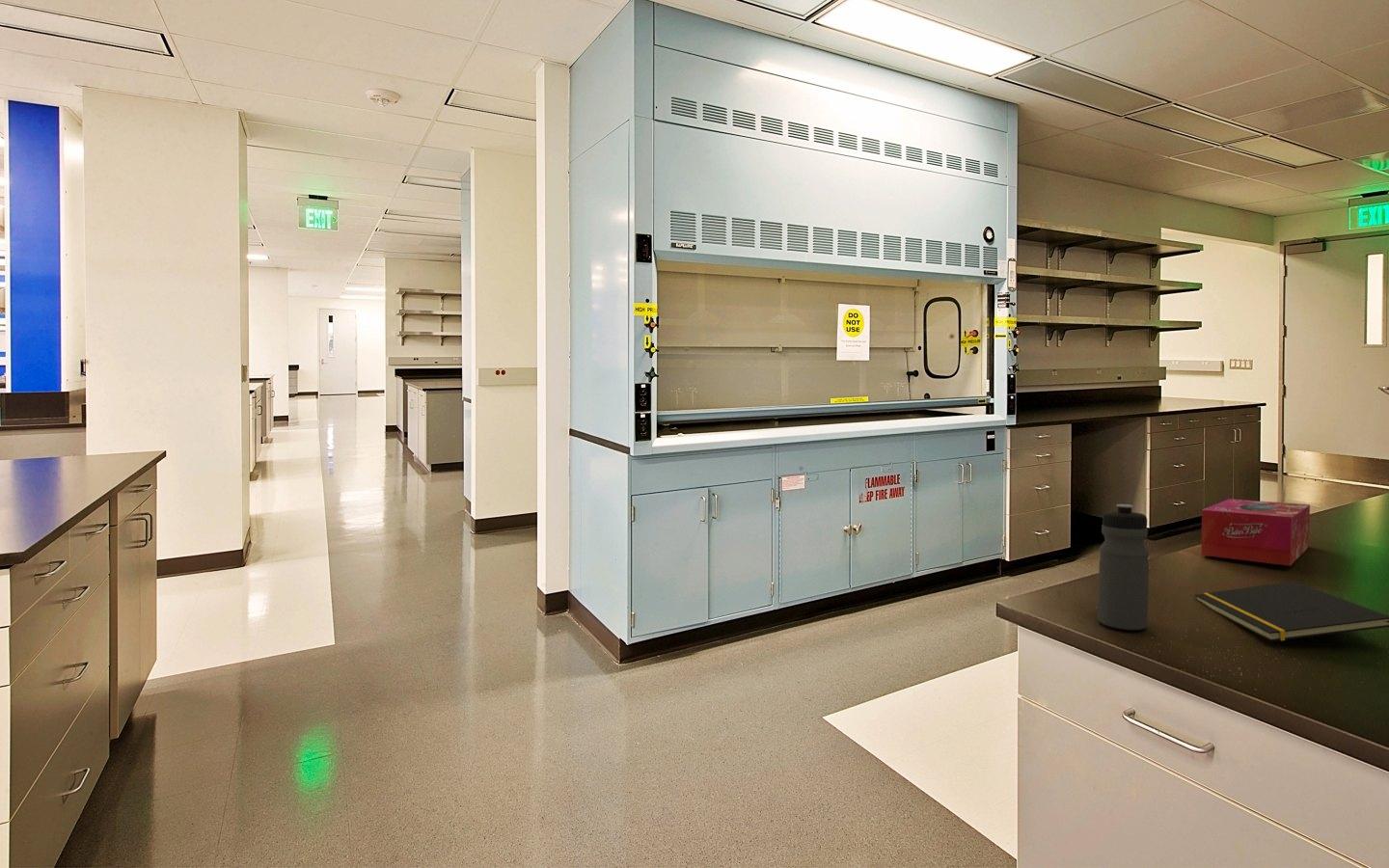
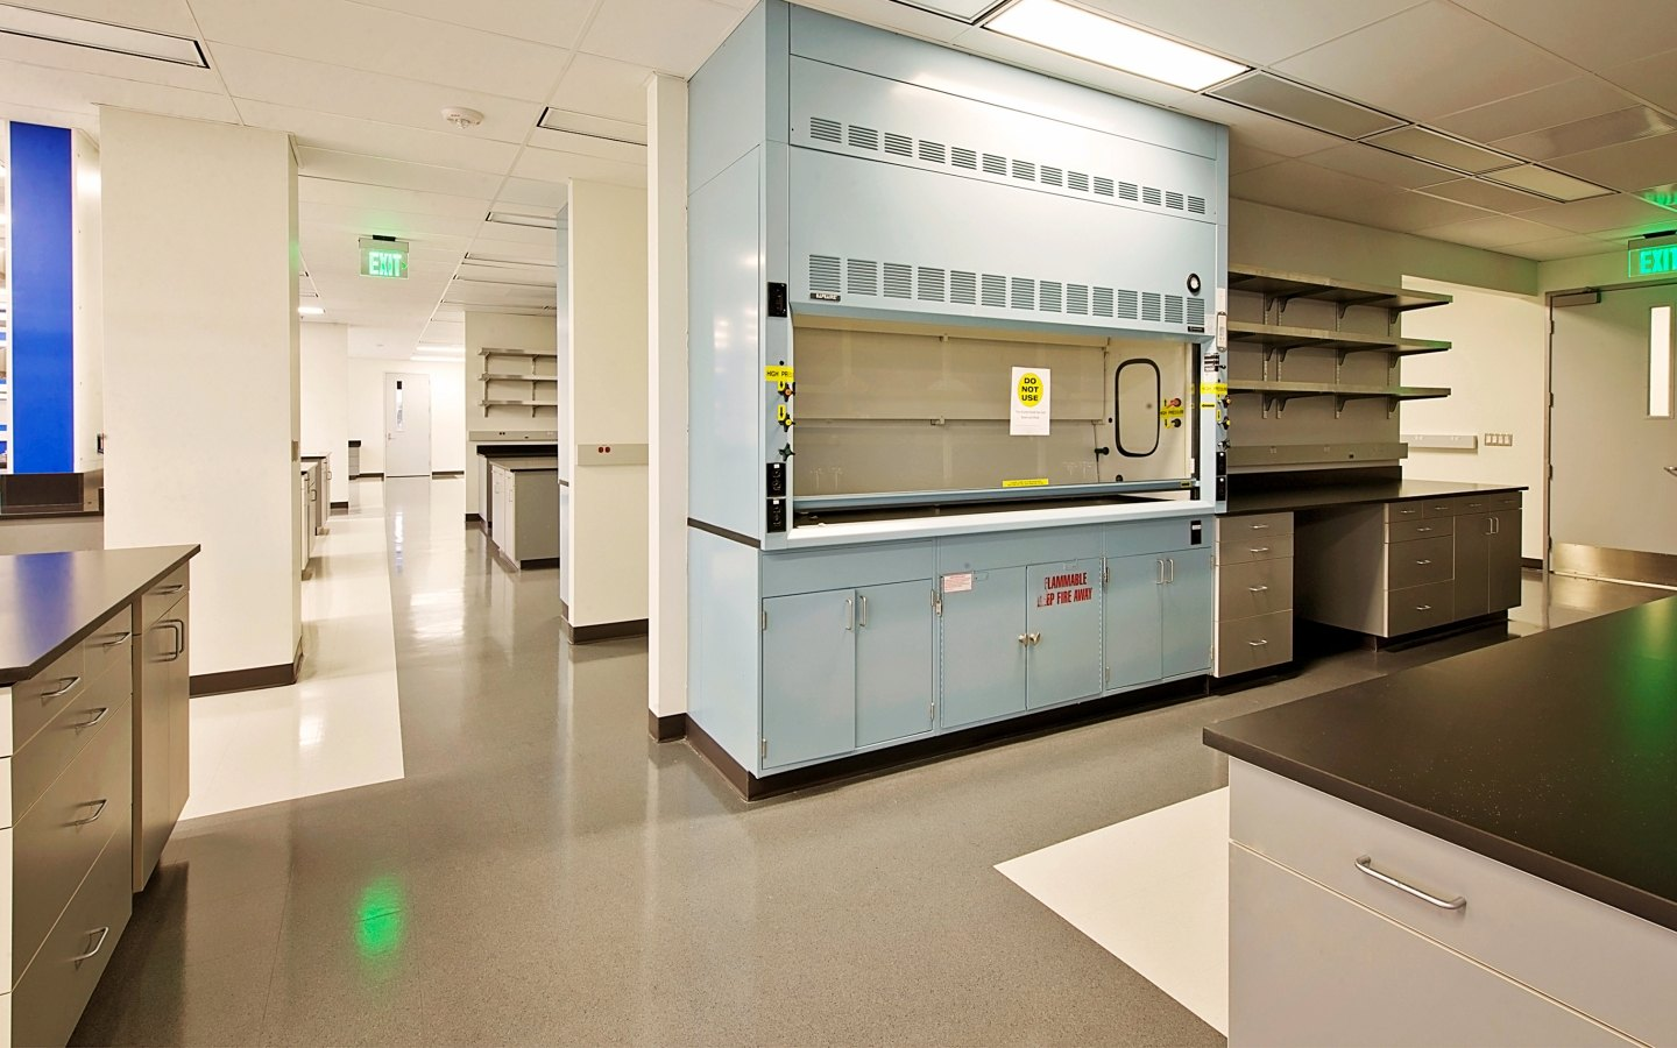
- notepad [1194,581,1389,642]
- tissue box [1200,498,1311,567]
- water bottle [1097,503,1150,631]
